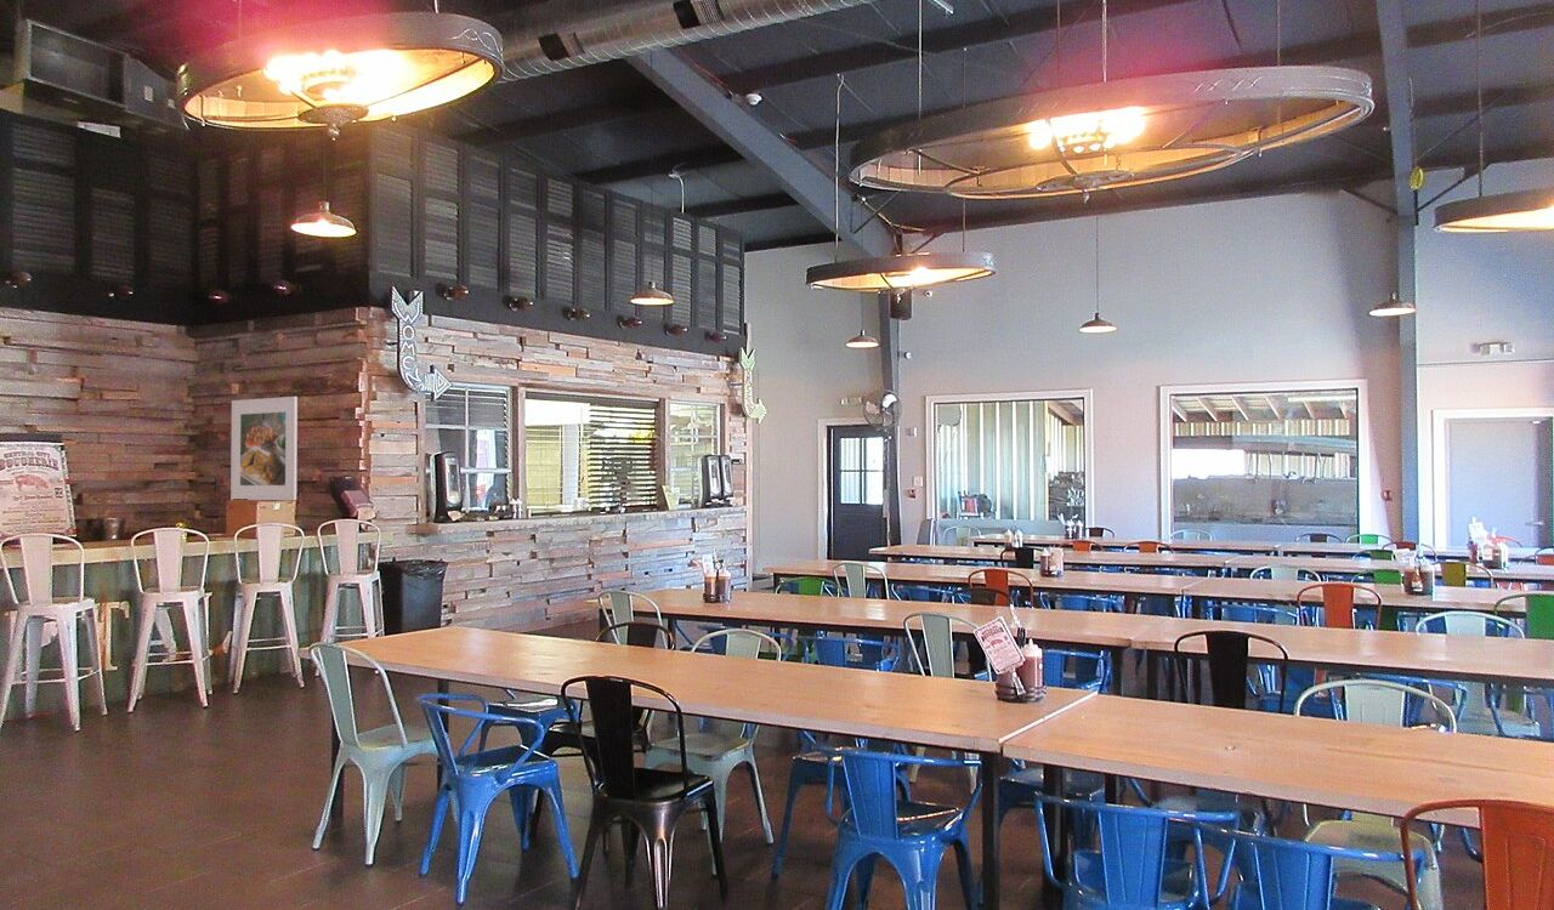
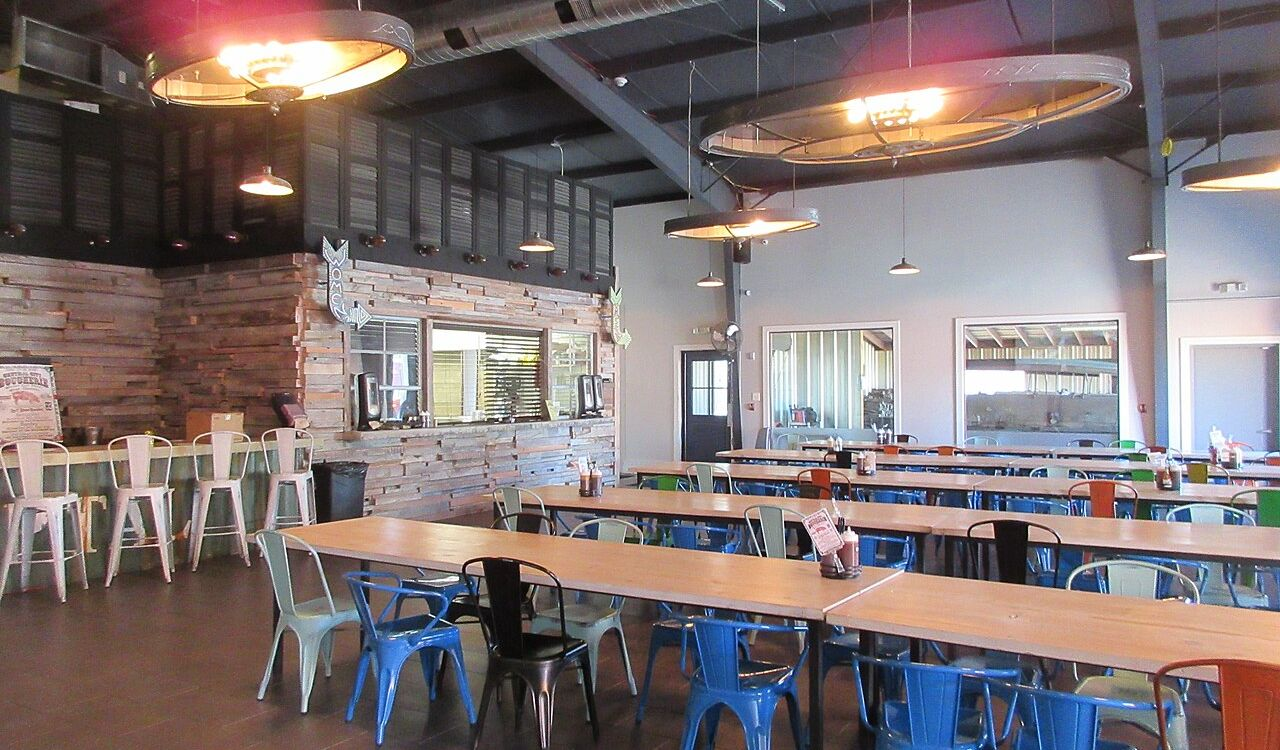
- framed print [229,396,299,501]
